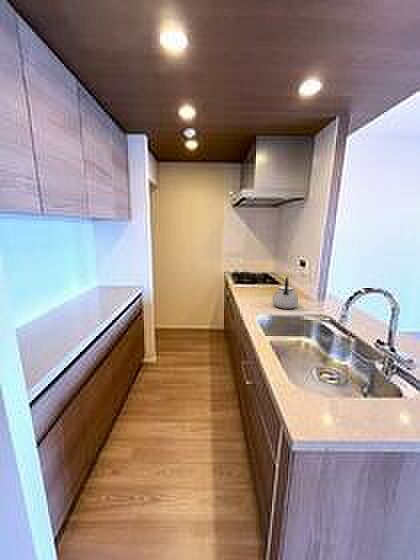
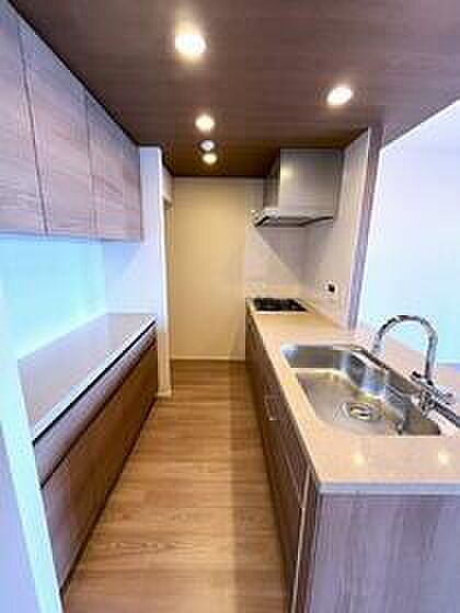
- kettle [271,277,299,309]
